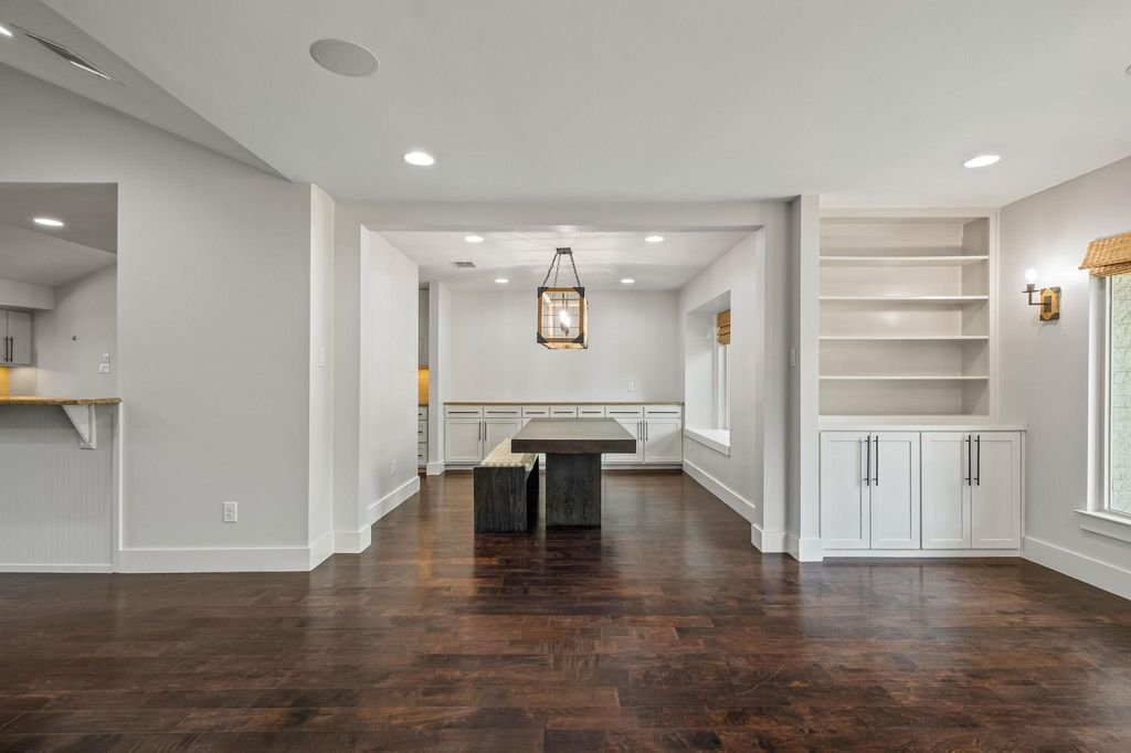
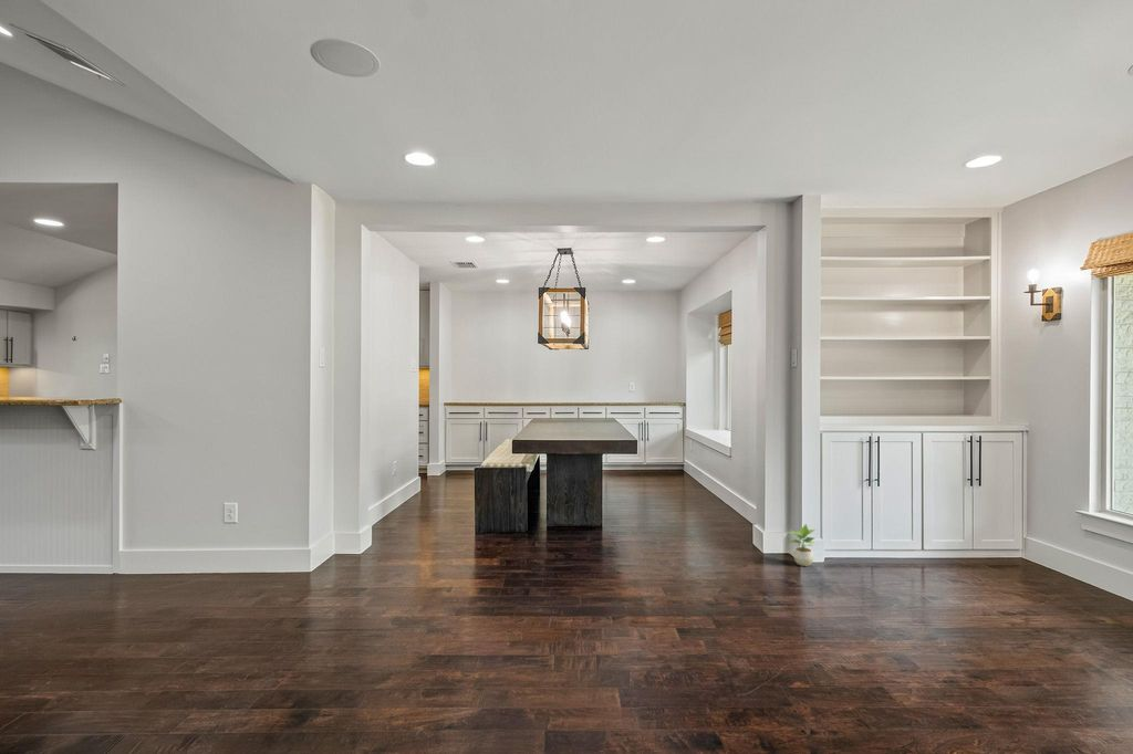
+ potted plant [787,523,817,567]
